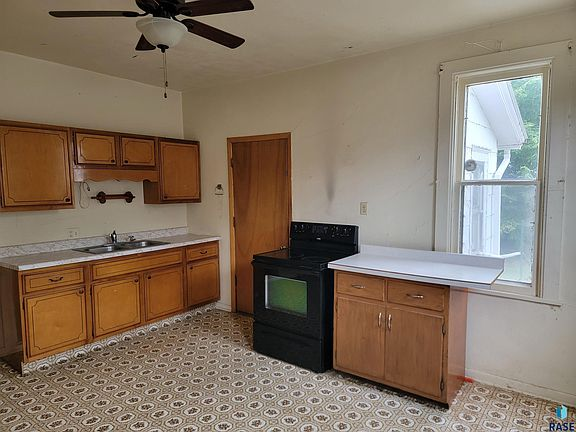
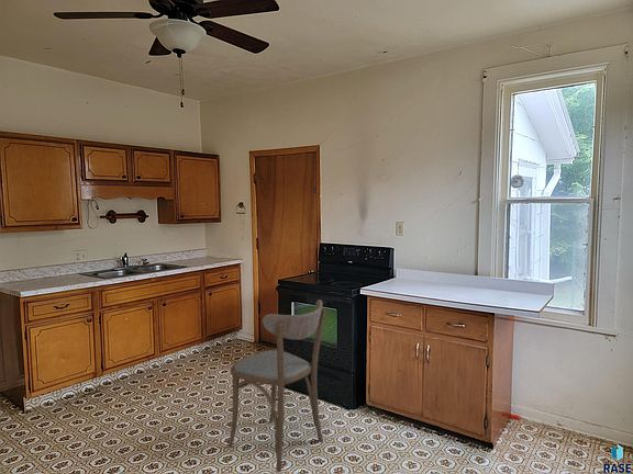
+ dining chair [227,298,327,473]
